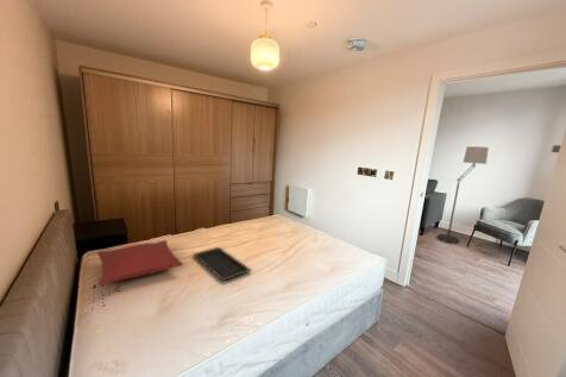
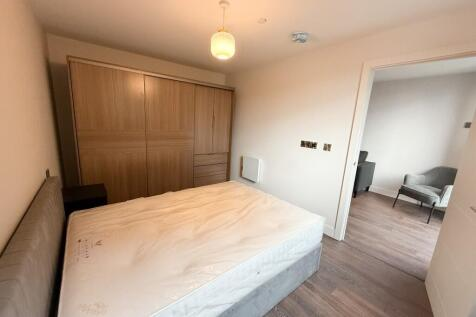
- pillow [96,239,184,287]
- floor lamp [435,145,490,244]
- serving tray [193,246,252,282]
